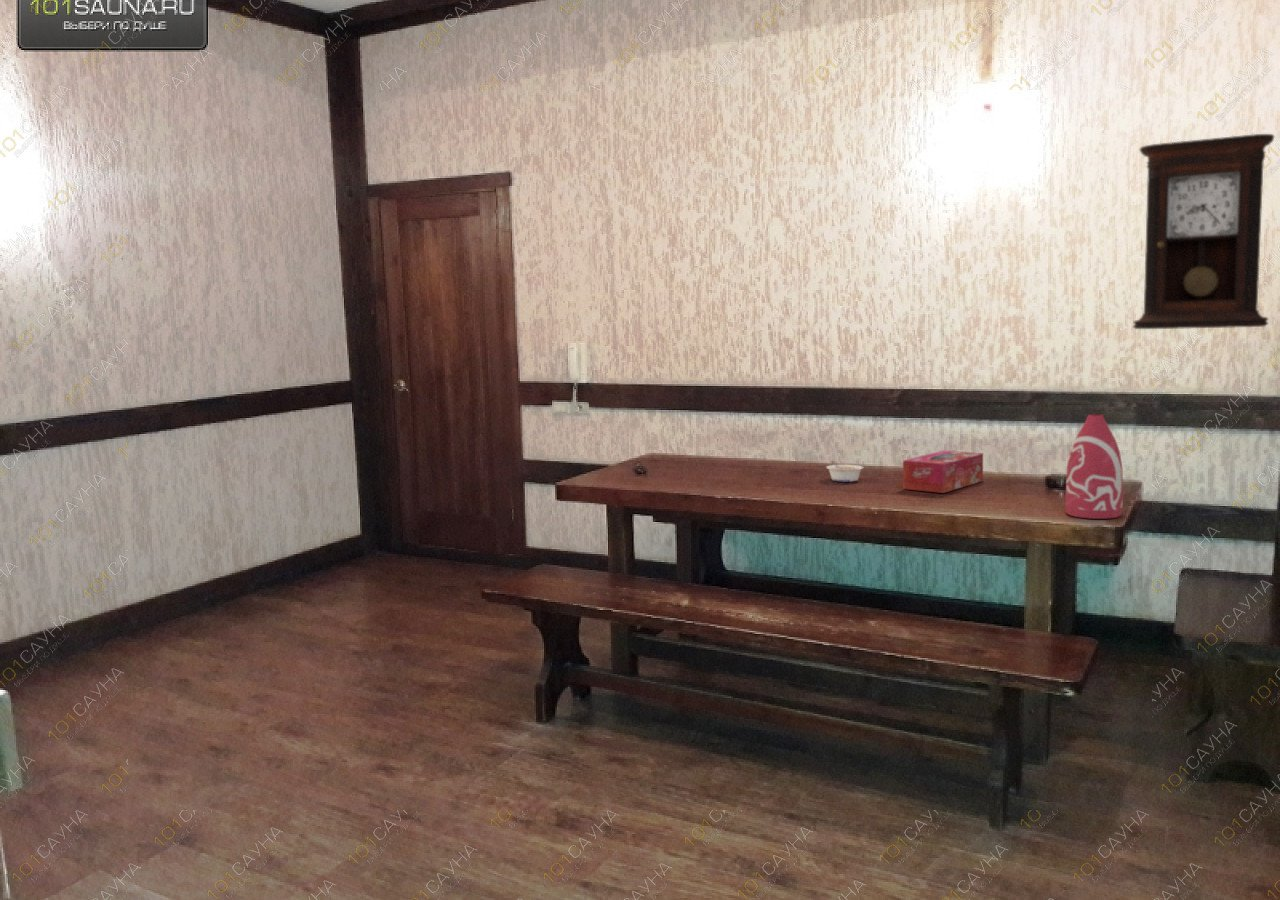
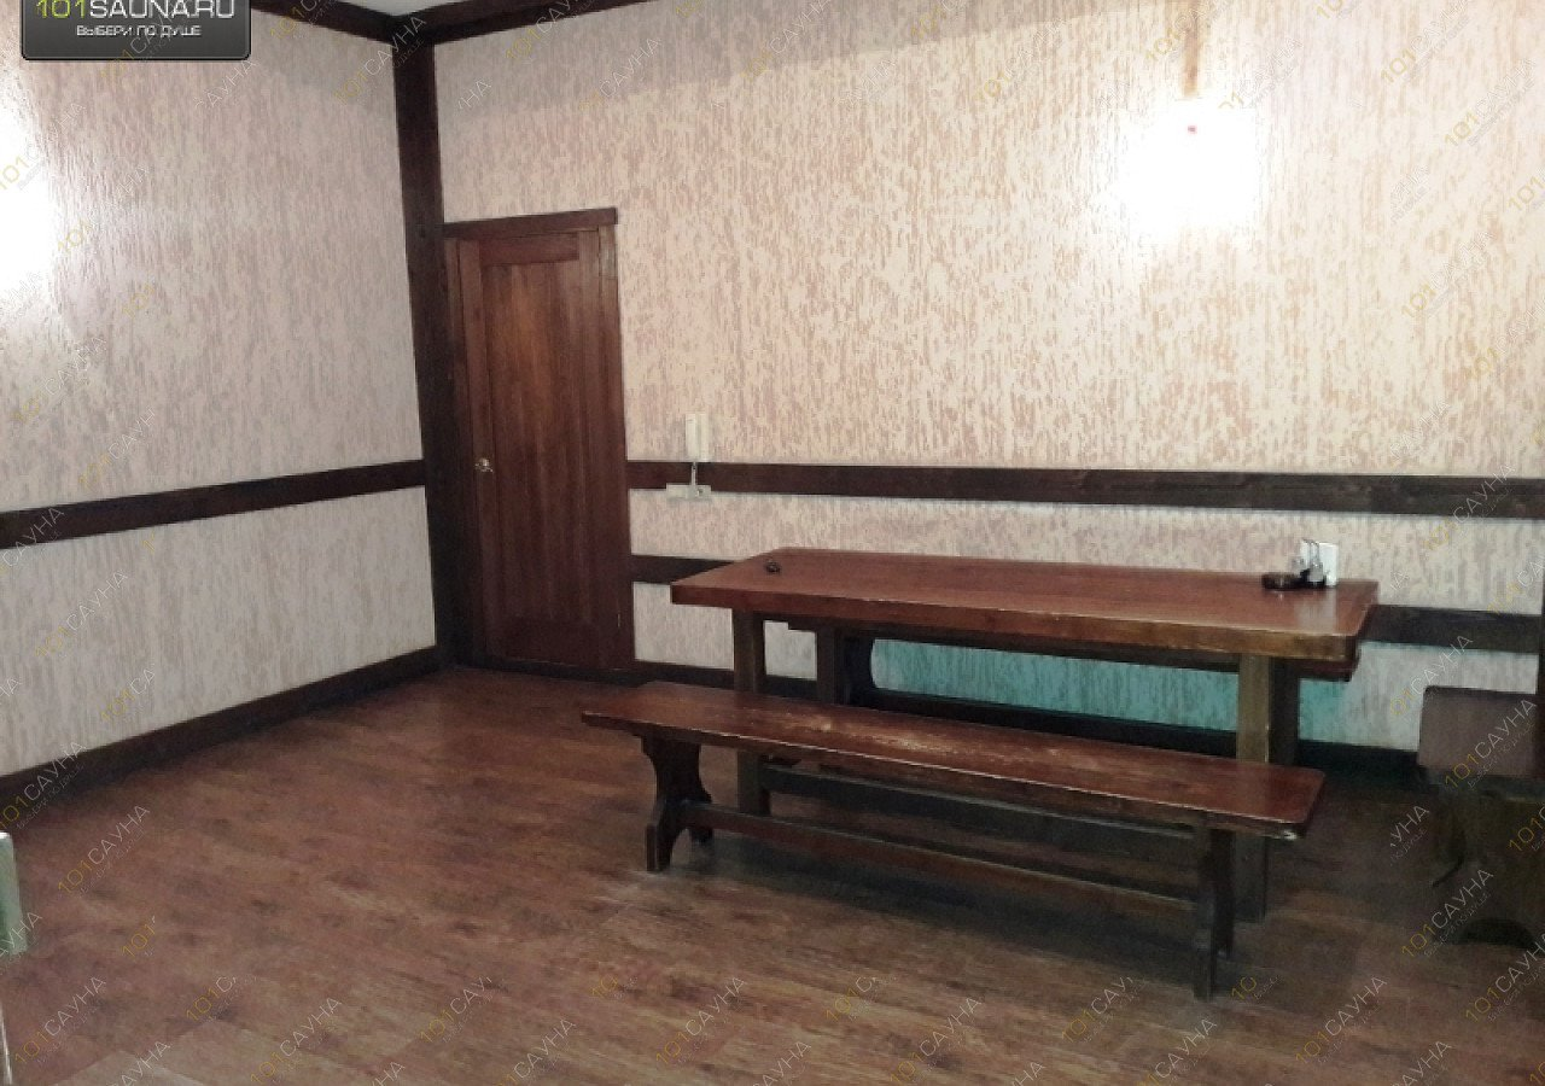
- tissue box [902,450,984,494]
- pendulum clock [1132,133,1275,330]
- bottle [1064,413,1124,520]
- legume [825,460,864,483]
